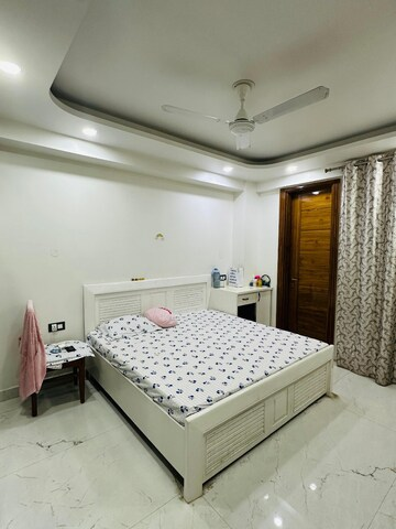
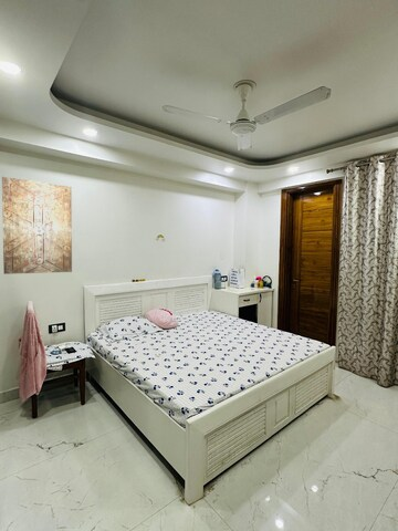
+ wall art [1,176,73,275]
